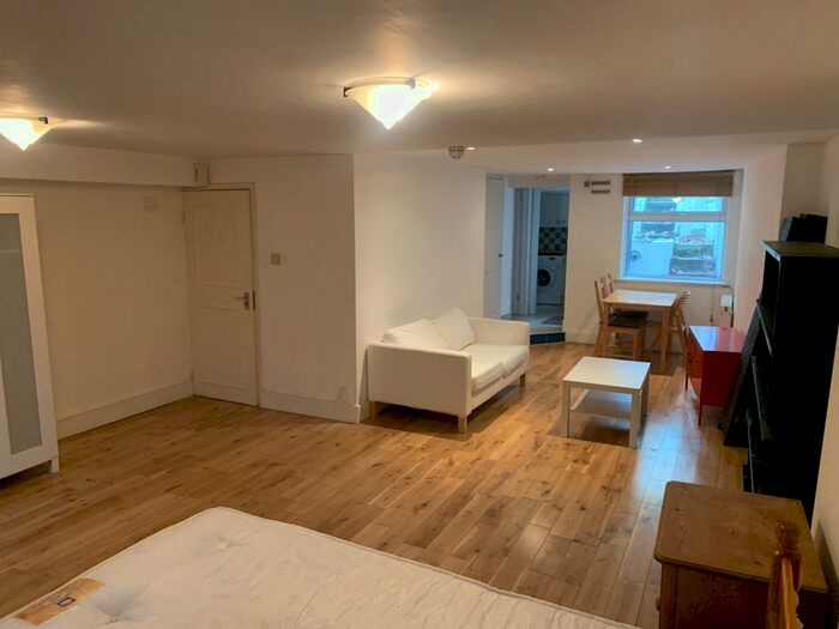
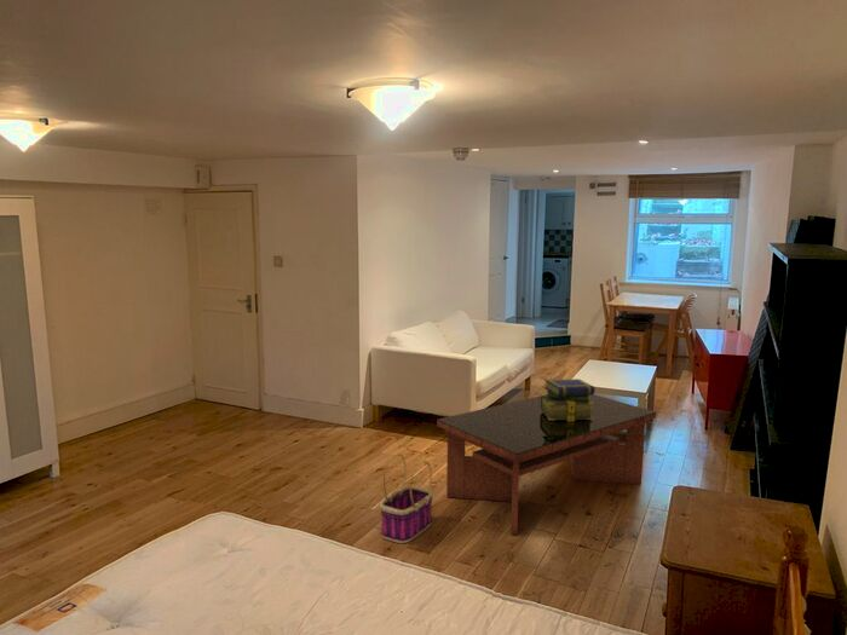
+ coffee table [436,393,657,536]
+ stack of books [541,377,597,421]
+ basket [379,452,434,544]
